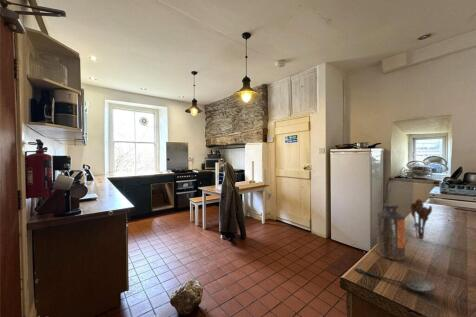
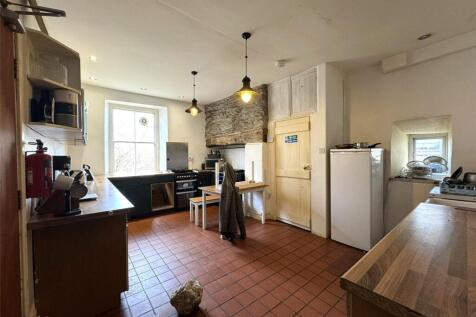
- bottle [376,202,406,261]
- spoon [354,267,436,294]
- utensil holder [409,198,433,241]
